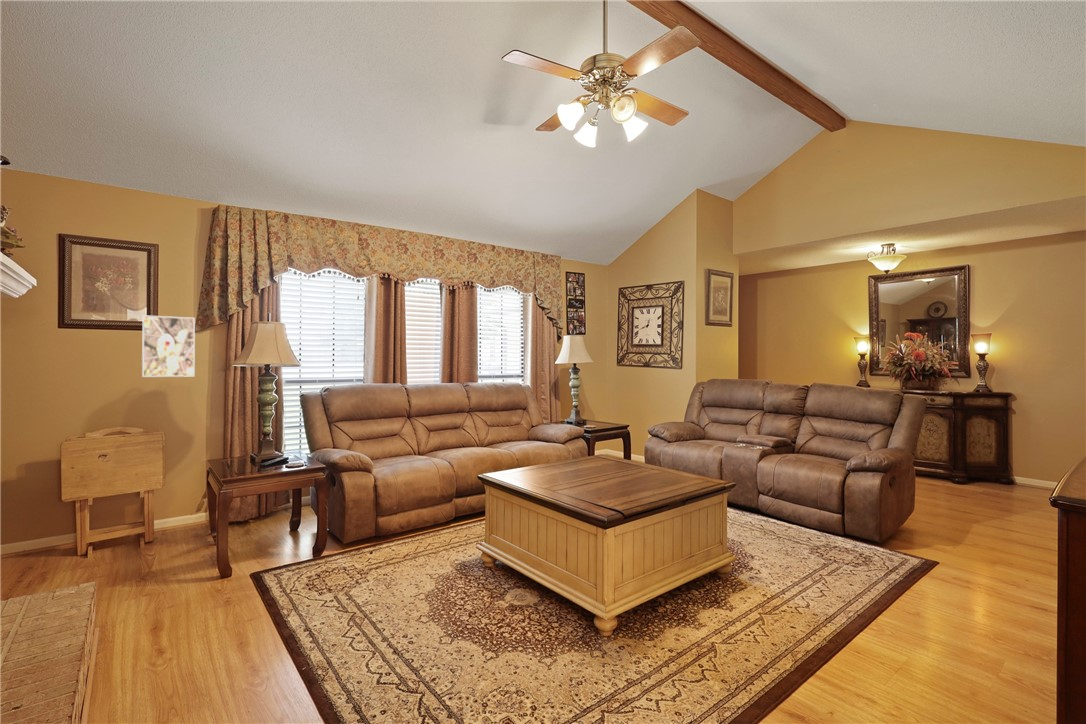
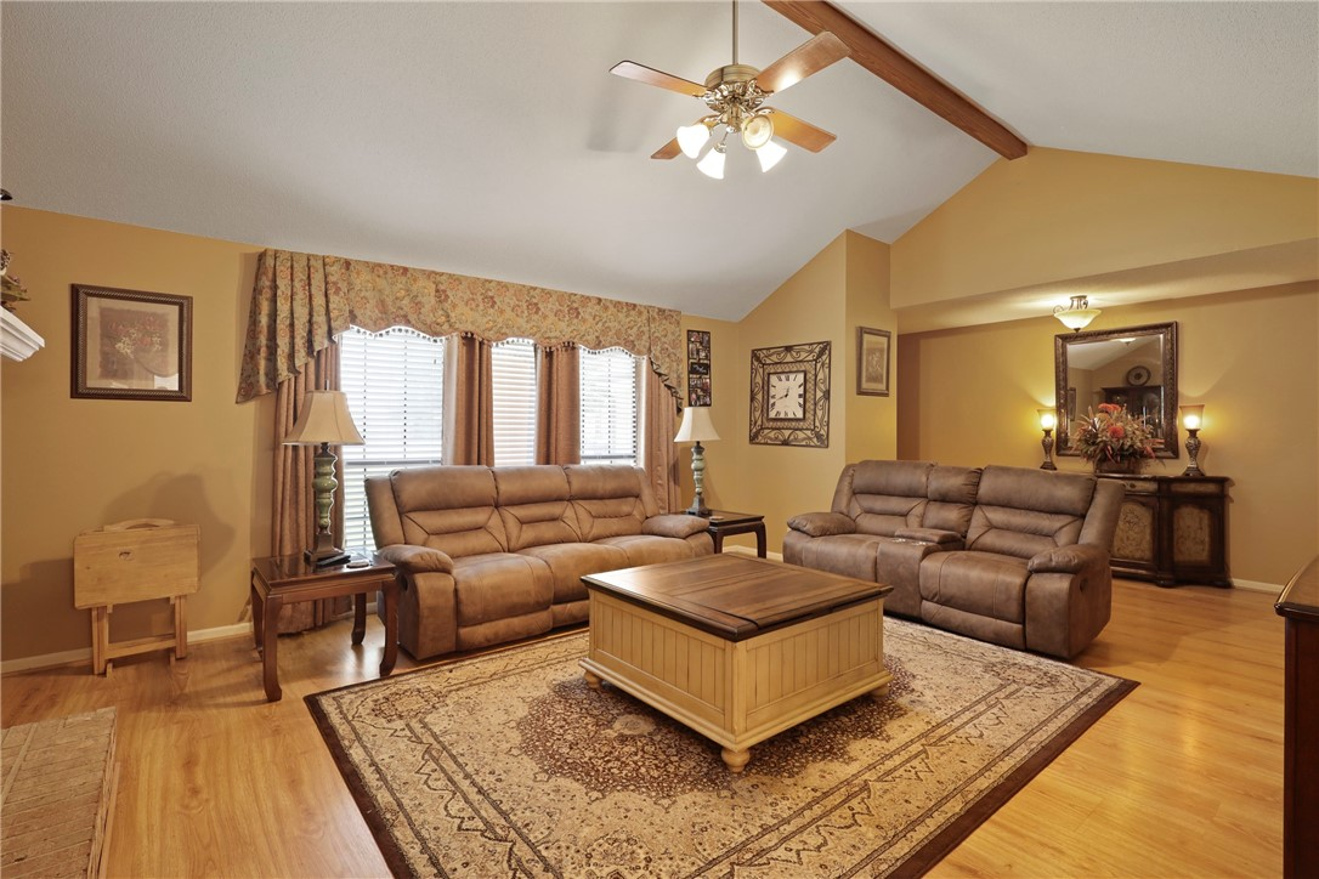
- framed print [141,314,196,378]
